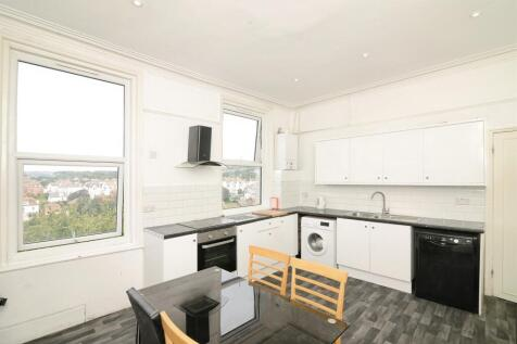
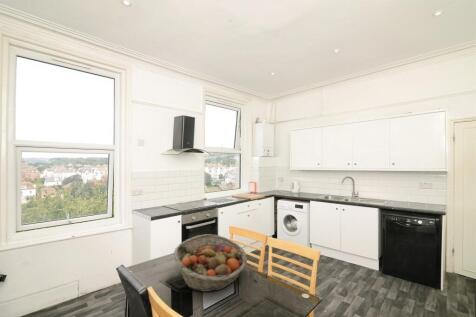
+ fruit basket [172,233,248,293]
